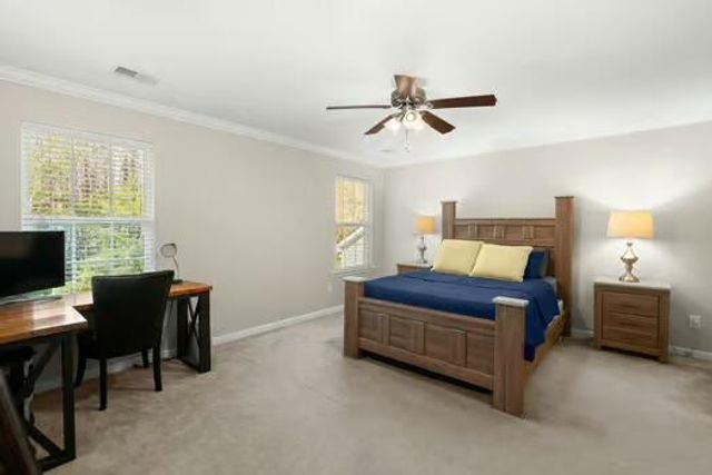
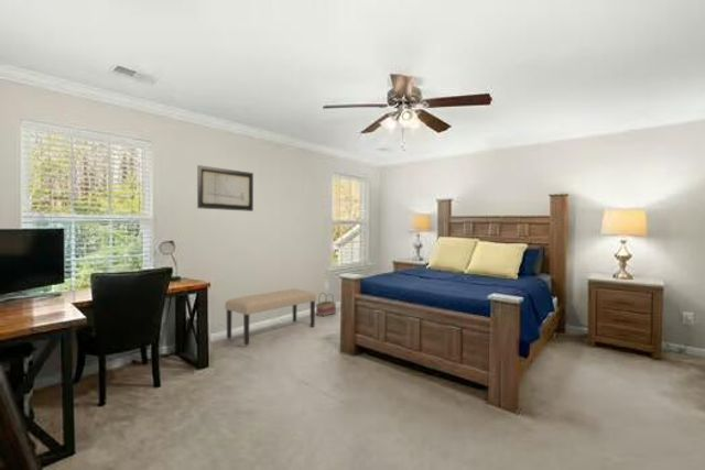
+ basket [315,292,337,317]
+ bench [224,288,317,347]
+ wall art [196,164,254,212]
